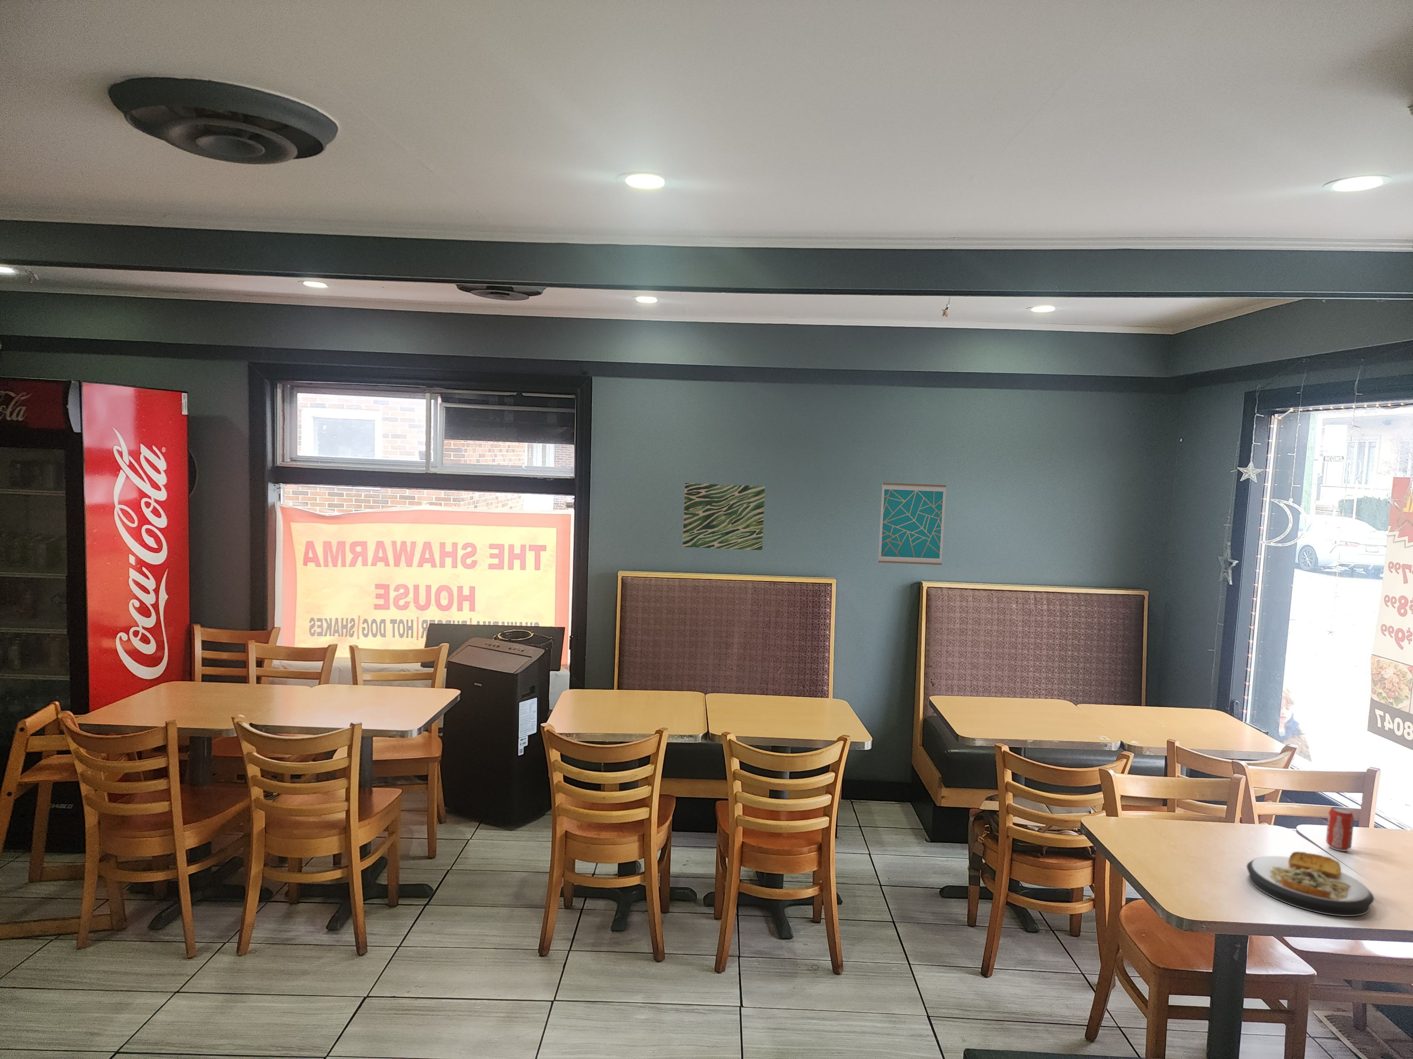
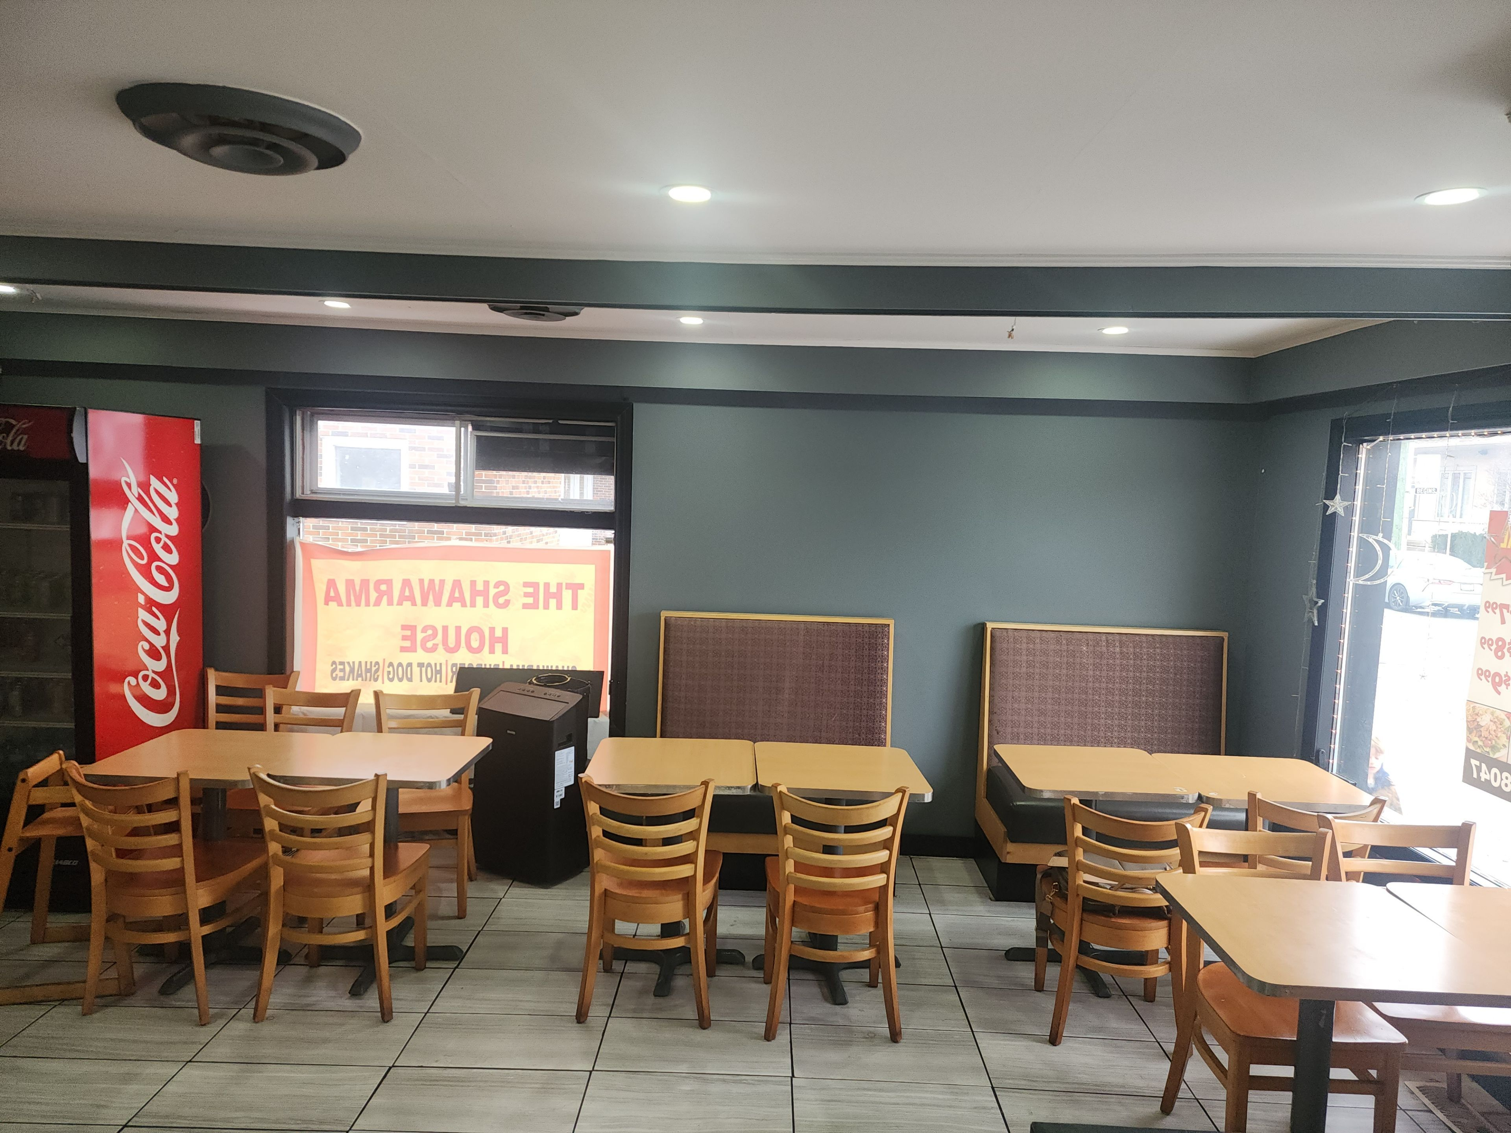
- plate [1246,851,1374,917]
- wall art [878,483,947,565]
- beverage can [1325,806,1354,852]
- wall art [682,483,765,551]
